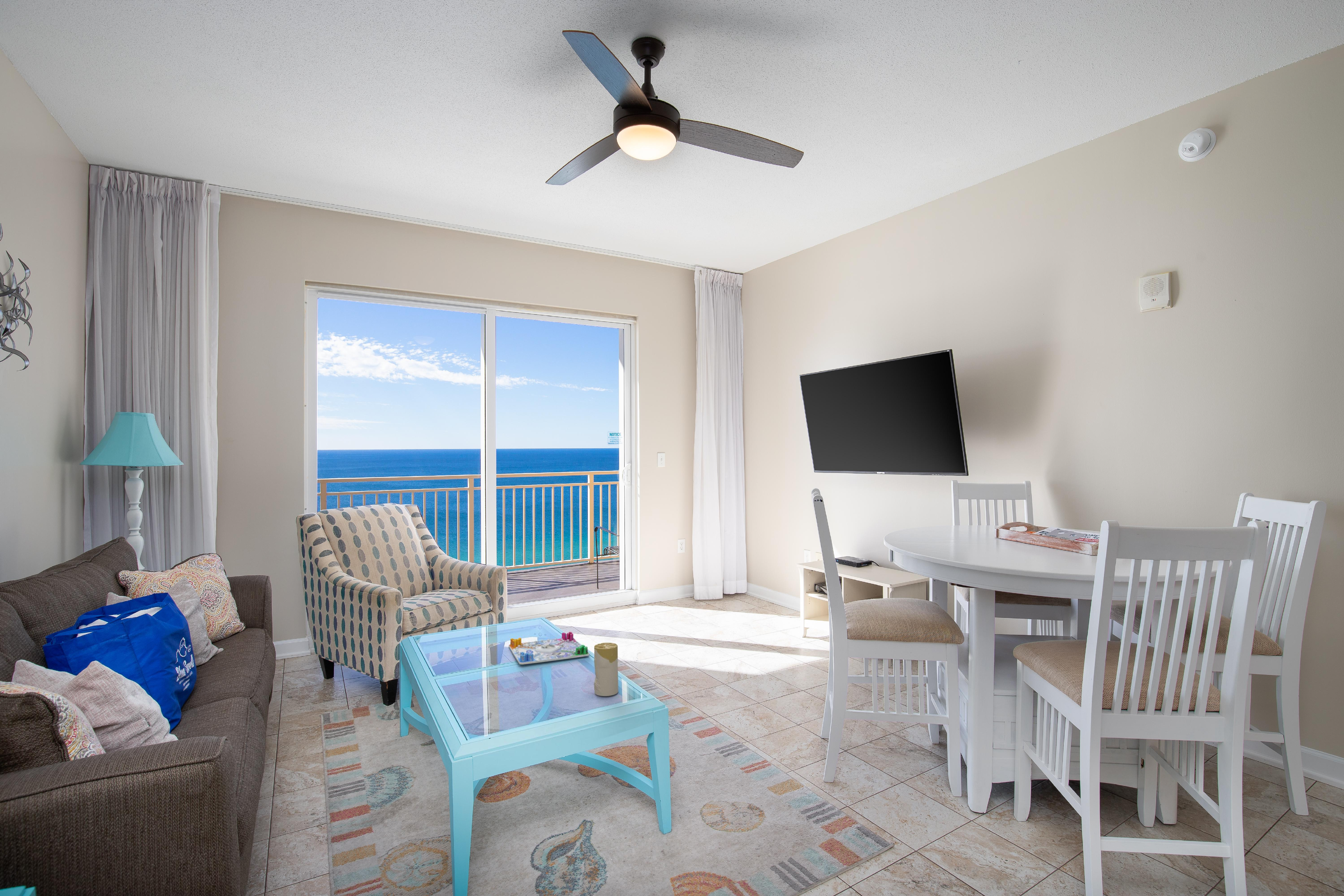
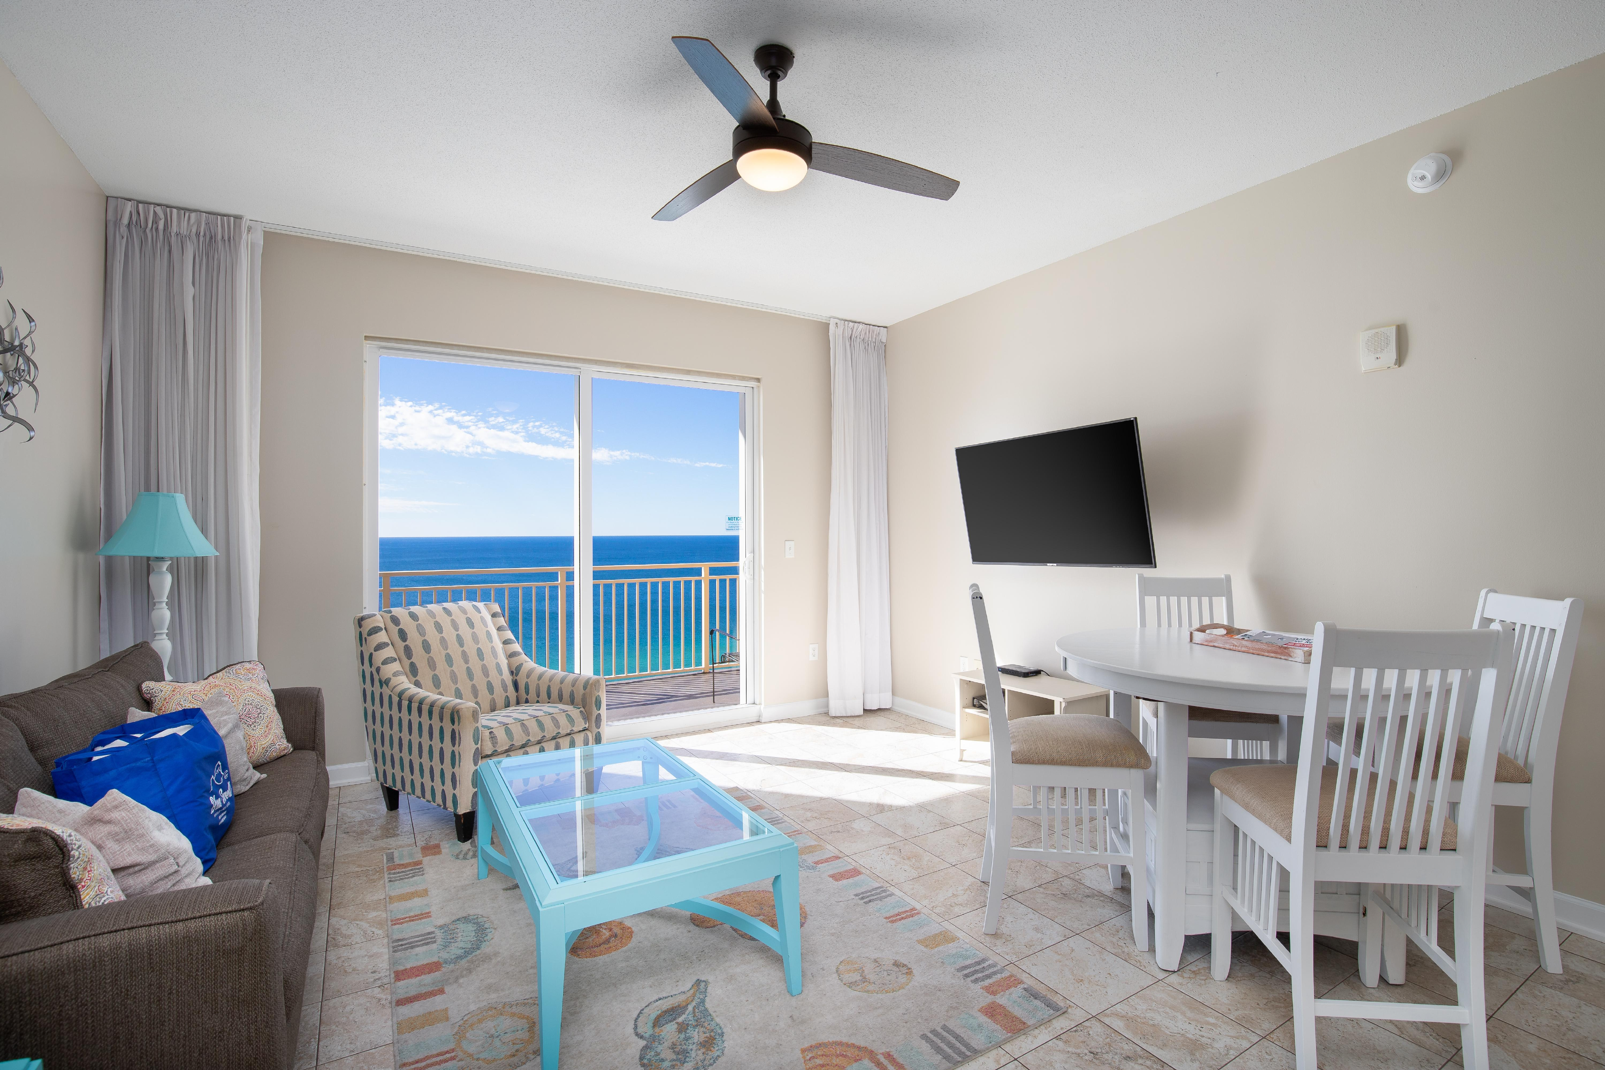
- candle [594,642,619,697]
- board game [509,632,590,665]
